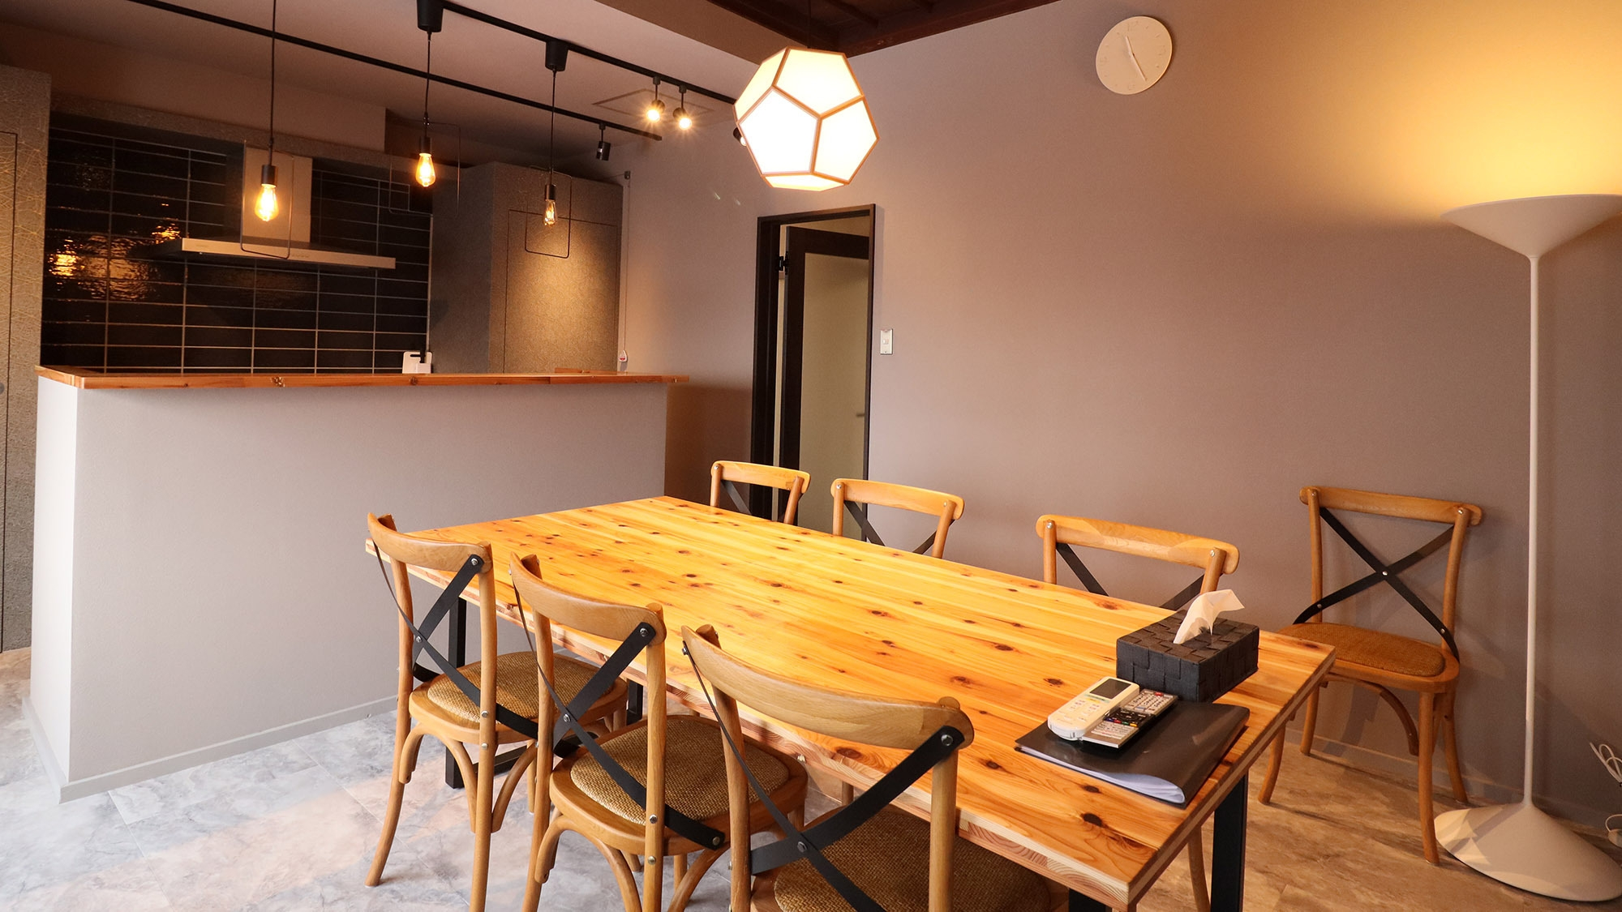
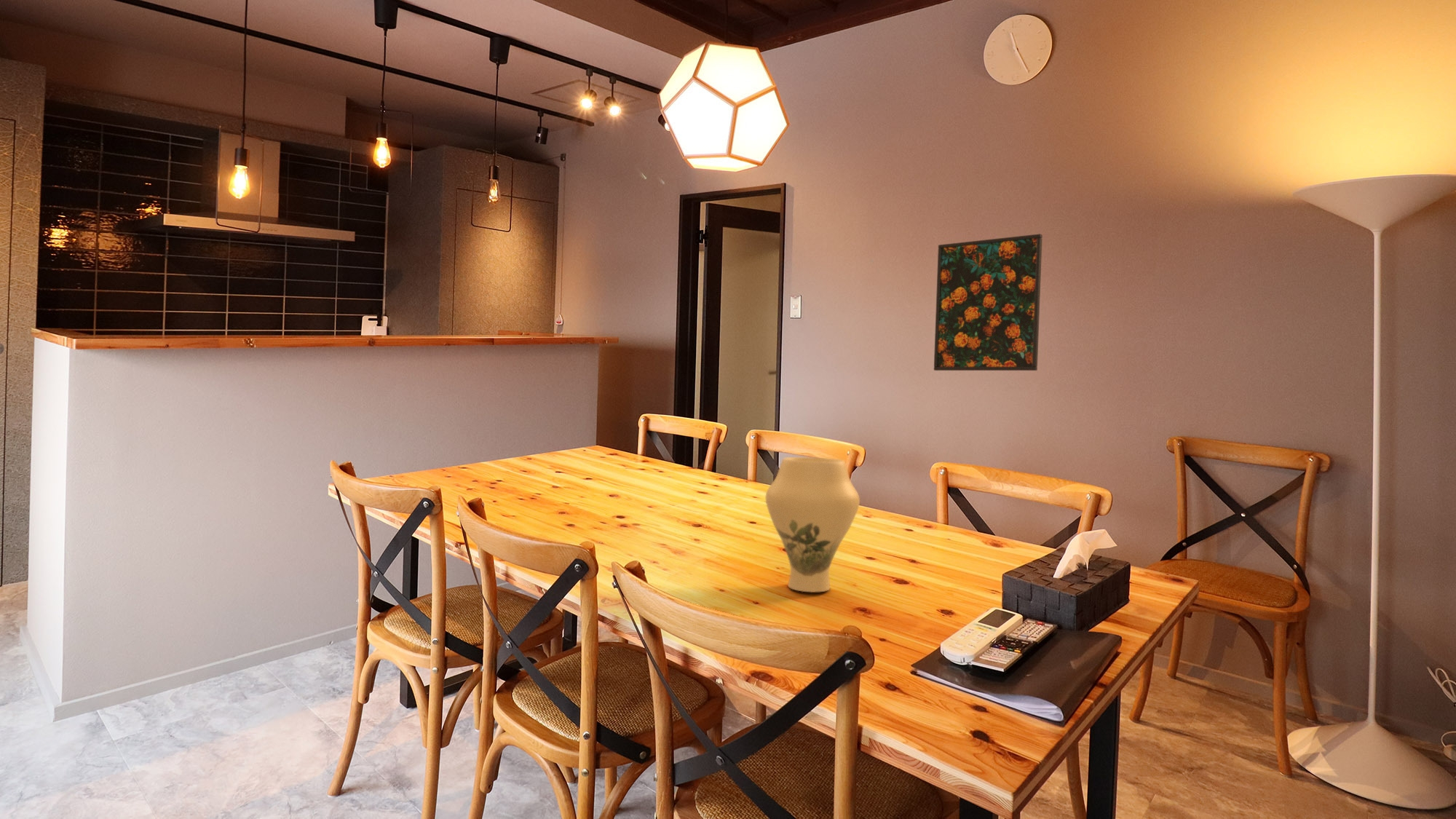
+ vase [765,456,860,593]
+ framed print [933,233,1043,371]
